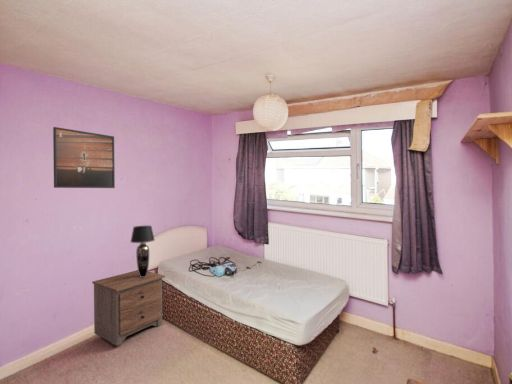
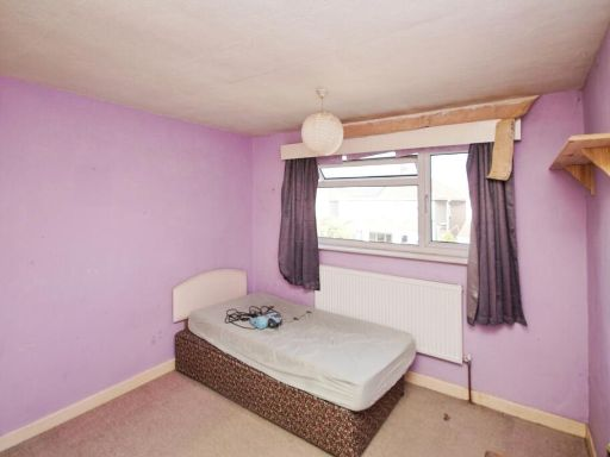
- table lamp [130,225,155,277]
- nightstand [91,269,166,346]
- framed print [52,126,116,189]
